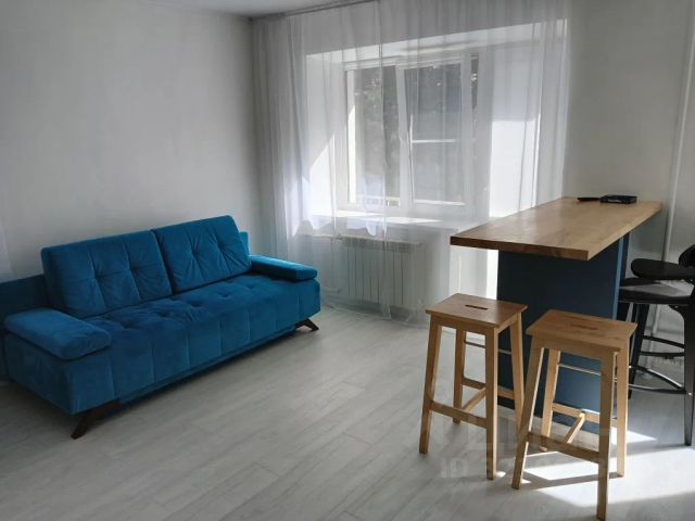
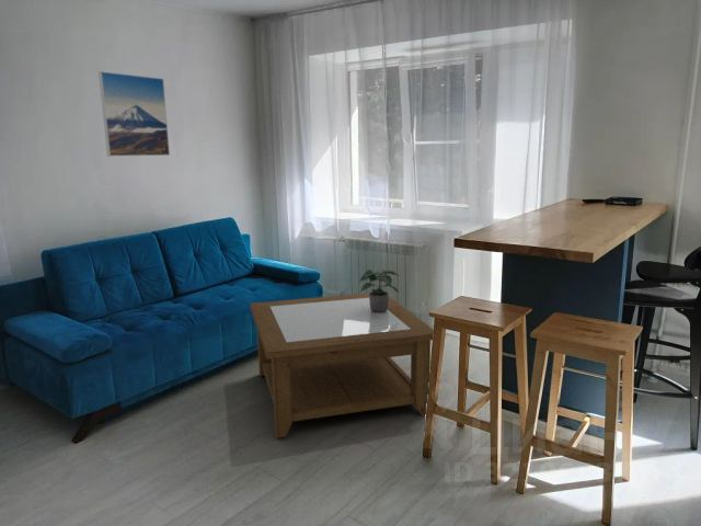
+ coffee table [249,293,435,438]
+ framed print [97,70,171,157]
+ potted plant [359,268,401,312]
